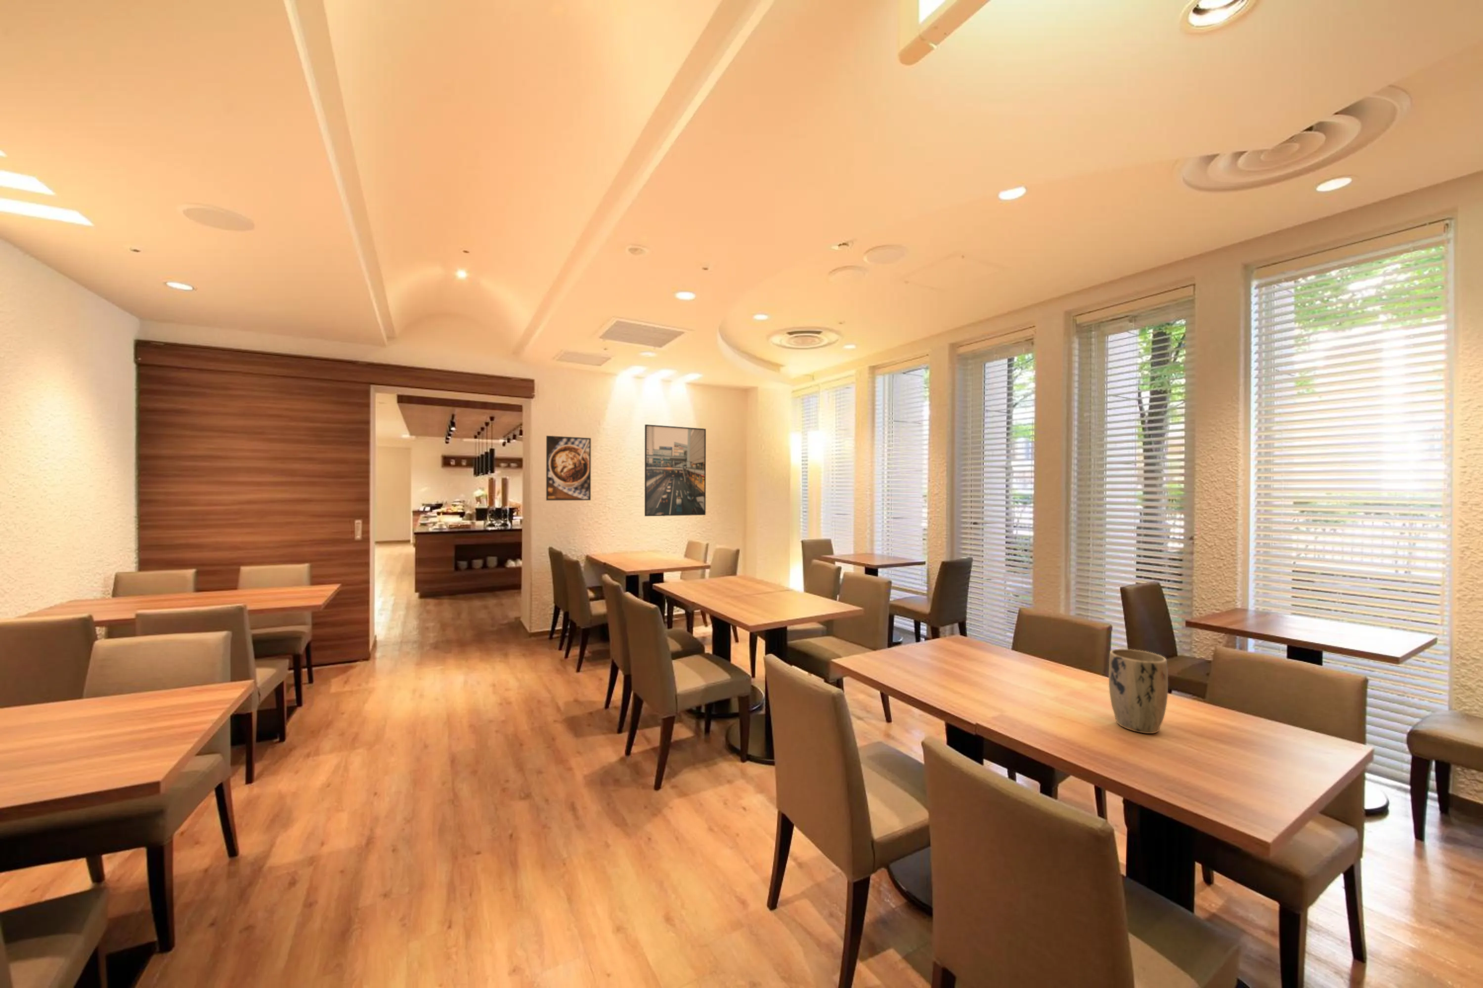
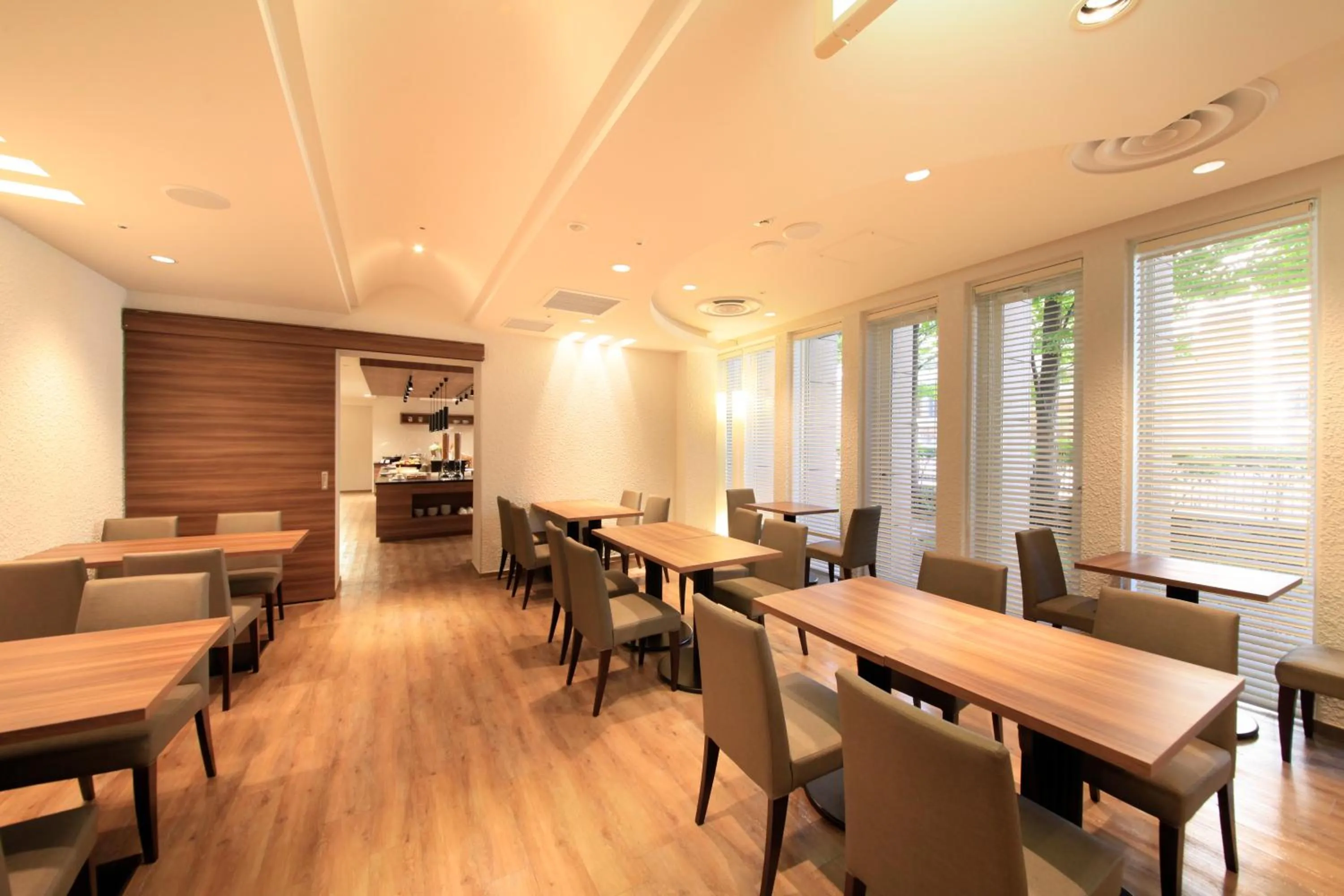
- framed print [644,423,706,517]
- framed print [546,436,591,501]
- plant pot [1108,648,1169,734]
